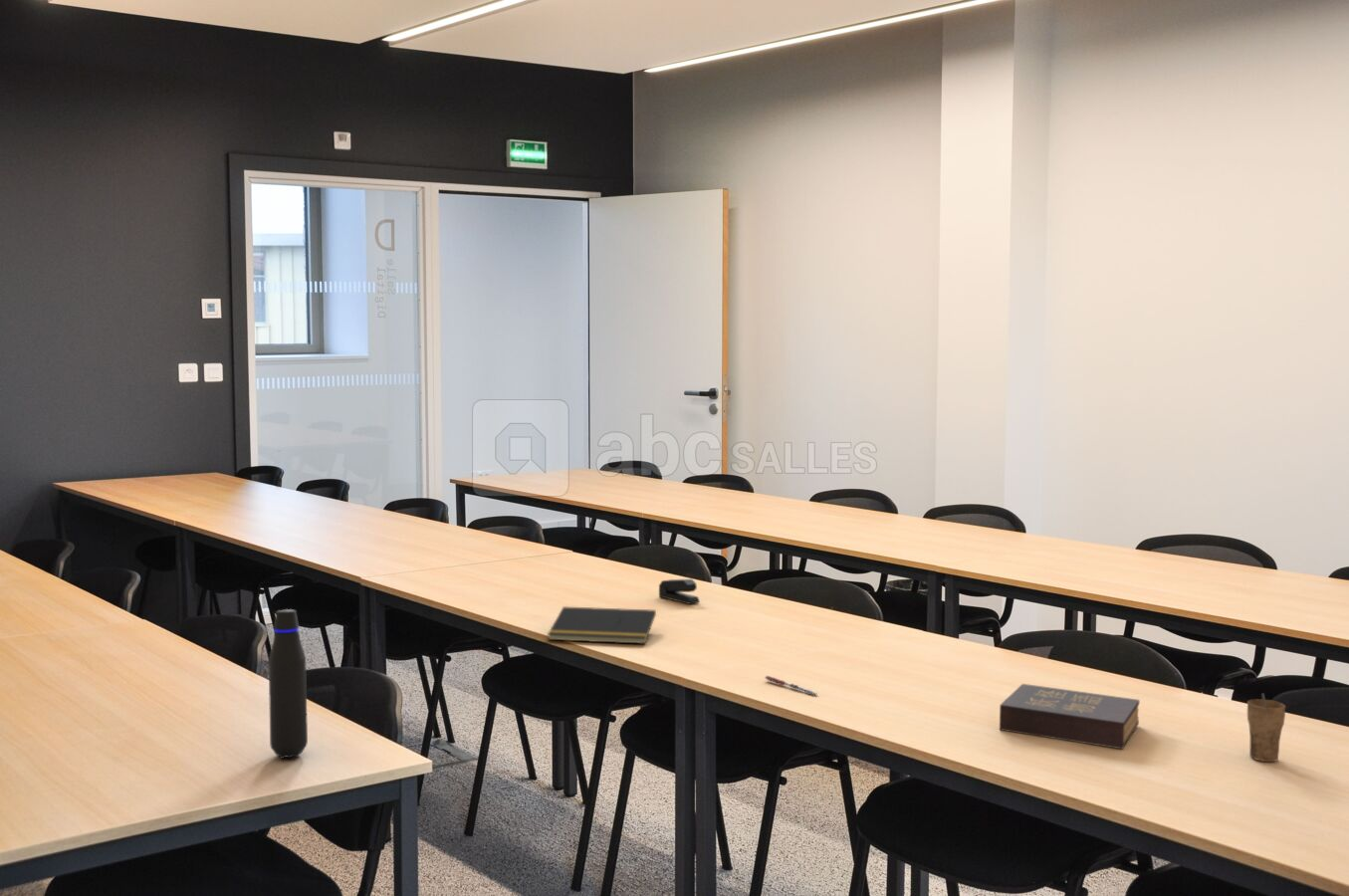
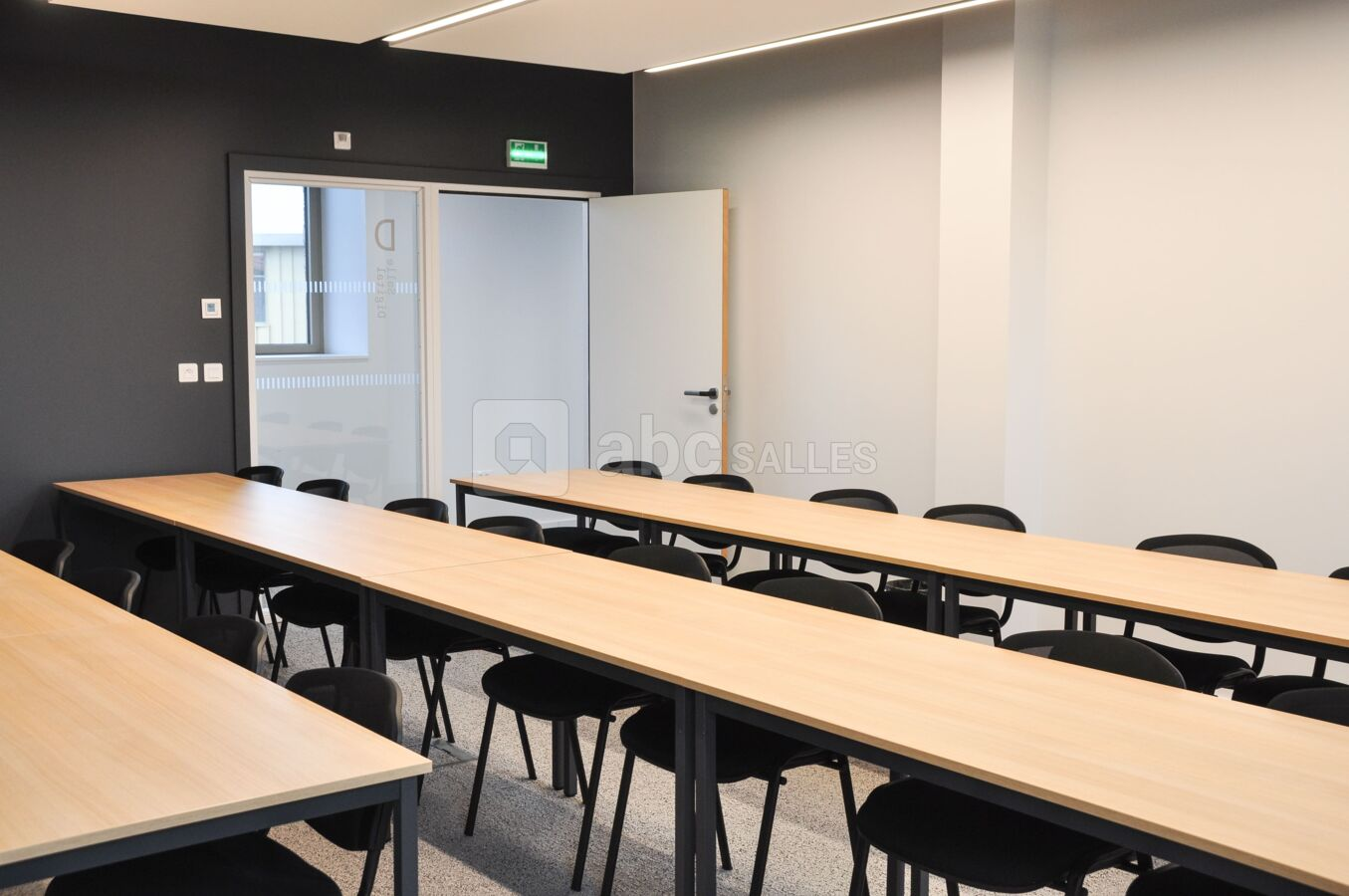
- hardback book [999,683,1141,750]
- cup [1246,692,1286,763]
- stapler [658,578,700,605]
- water bottle [268,608,309,760]
- notepad [547,605,657,645]
- pen [764,675,818,696]
